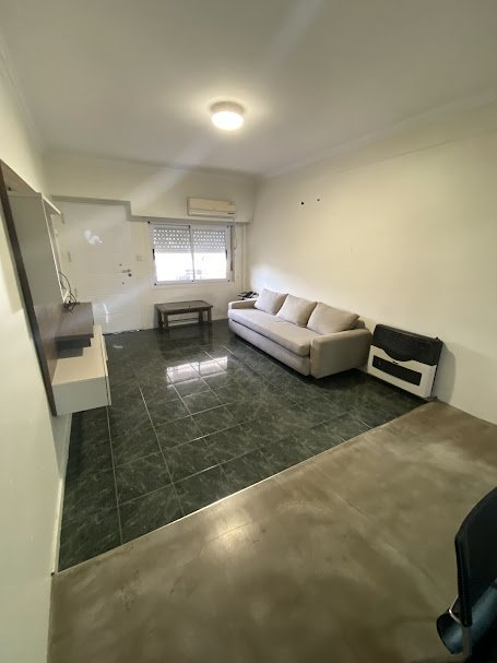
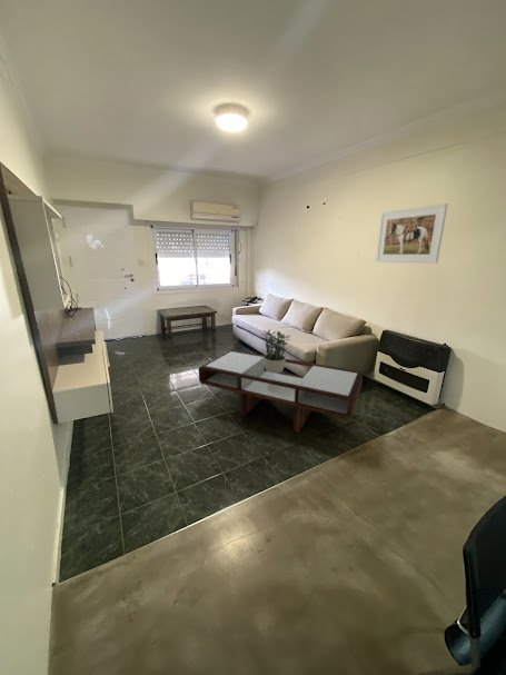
+ coffee table [198,349,364,434]
+ potted plant [260,328,291,374]
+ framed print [375,202,449,265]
